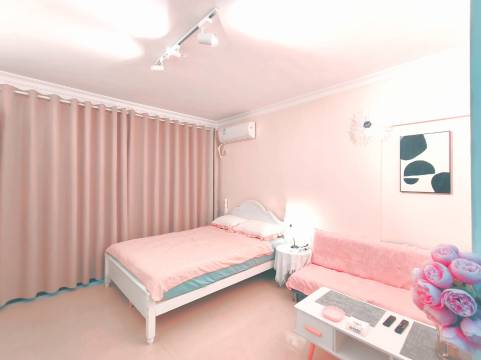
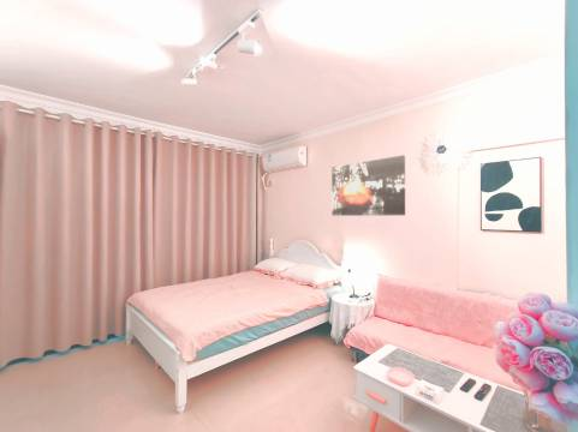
+ wall art [330,154,406,217]
